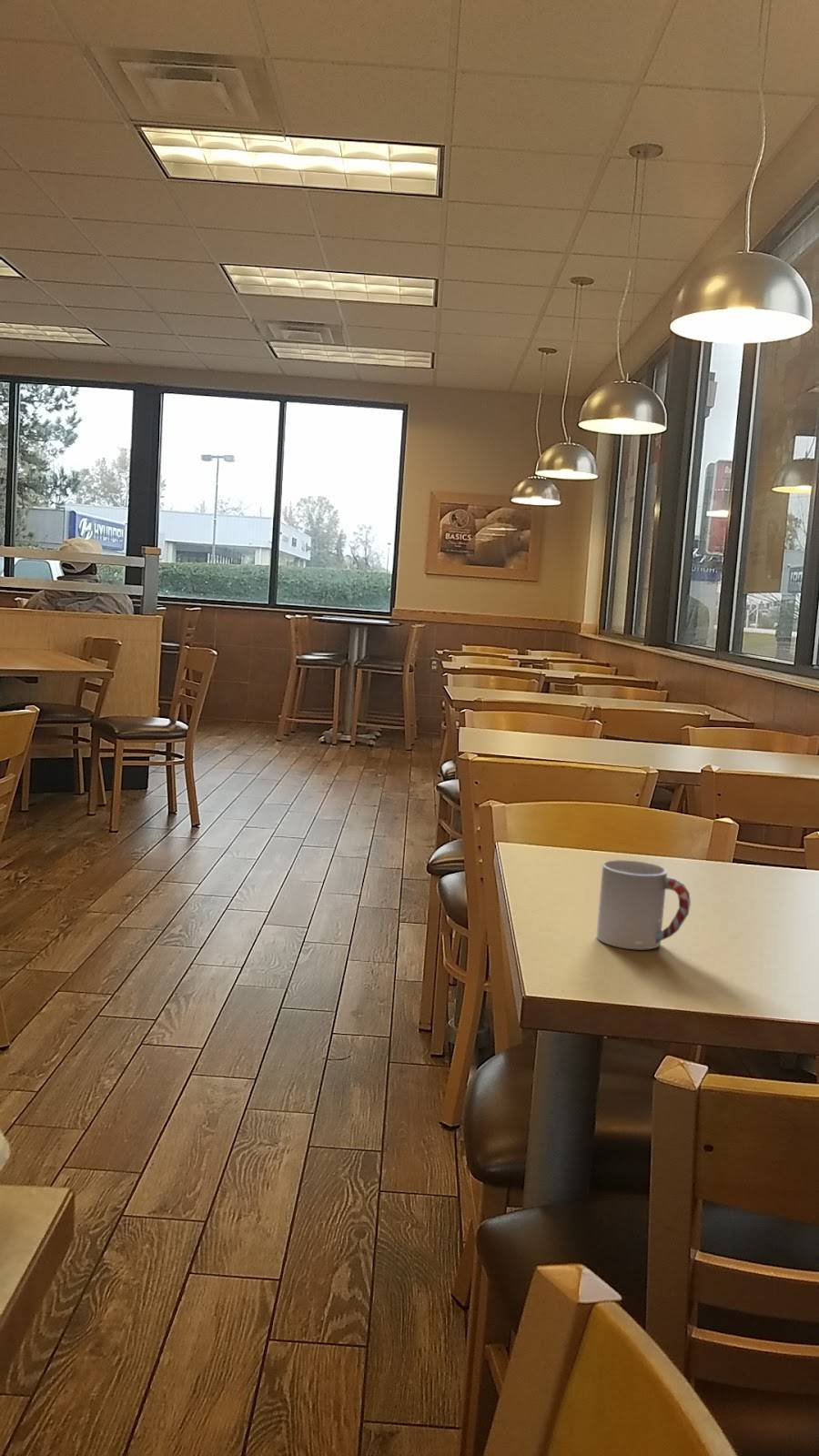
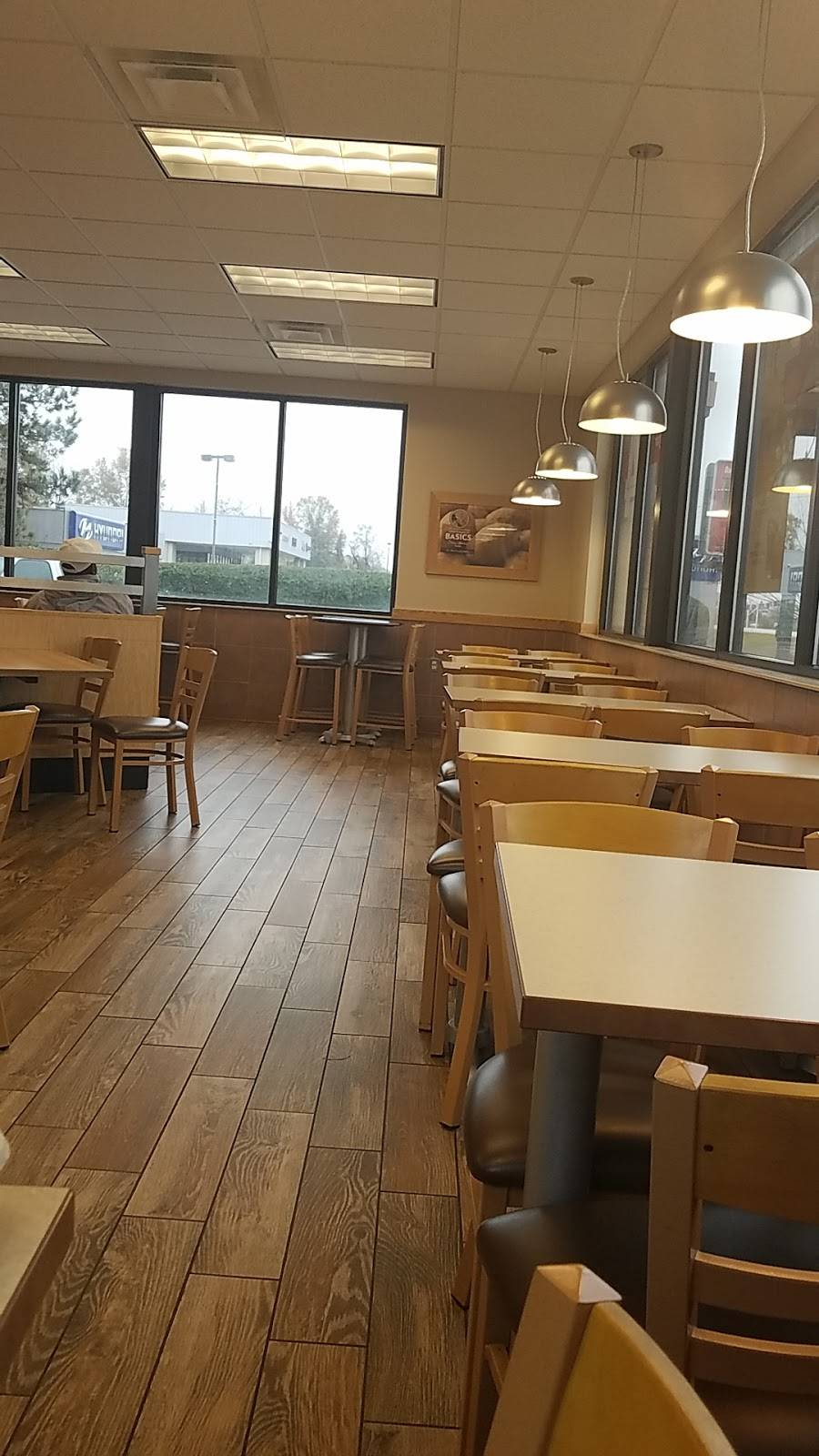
- cup [595,859,692,951]
